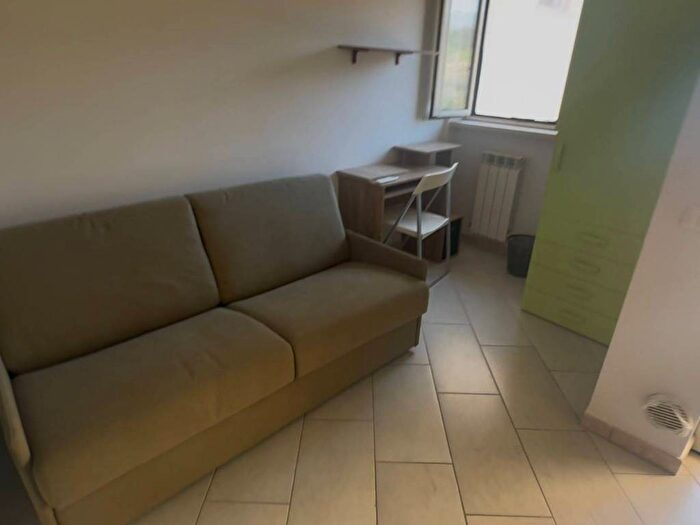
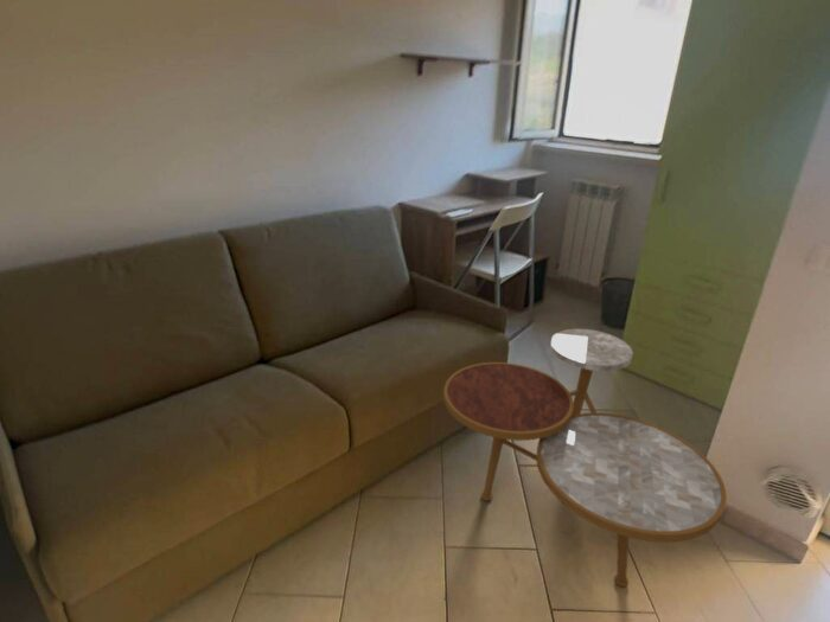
+ side table [442,328,728,588]
